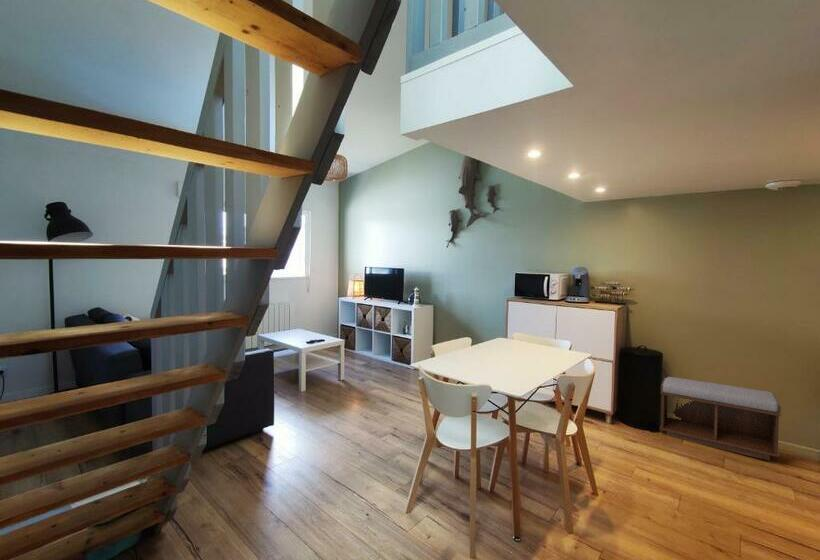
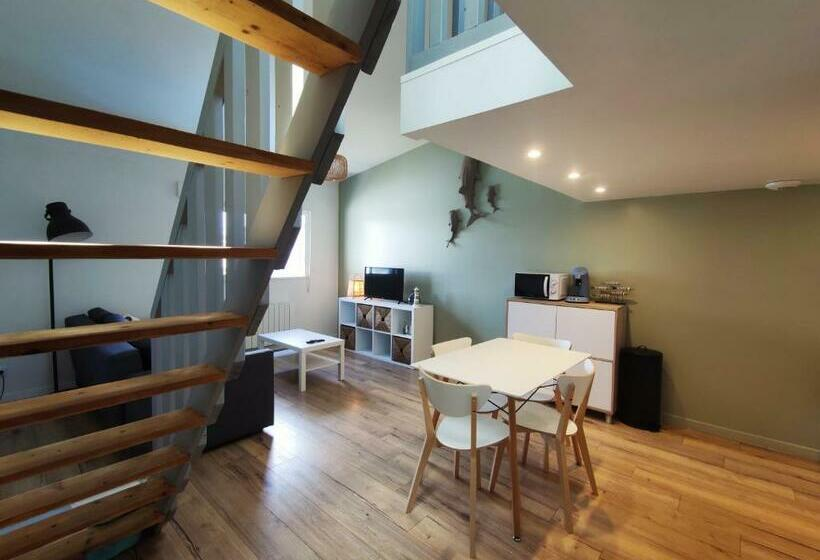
- bench [659,376,782,462]
